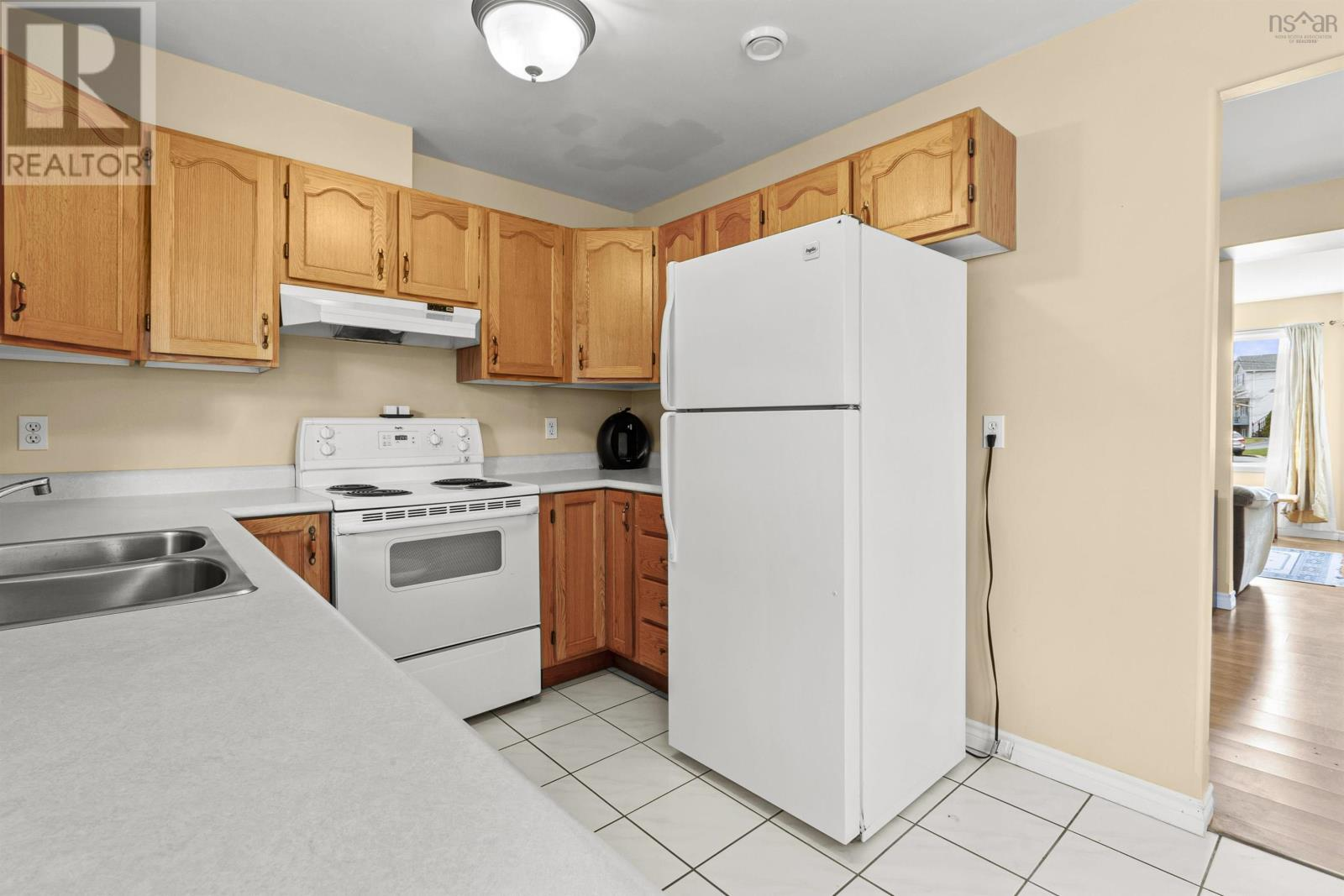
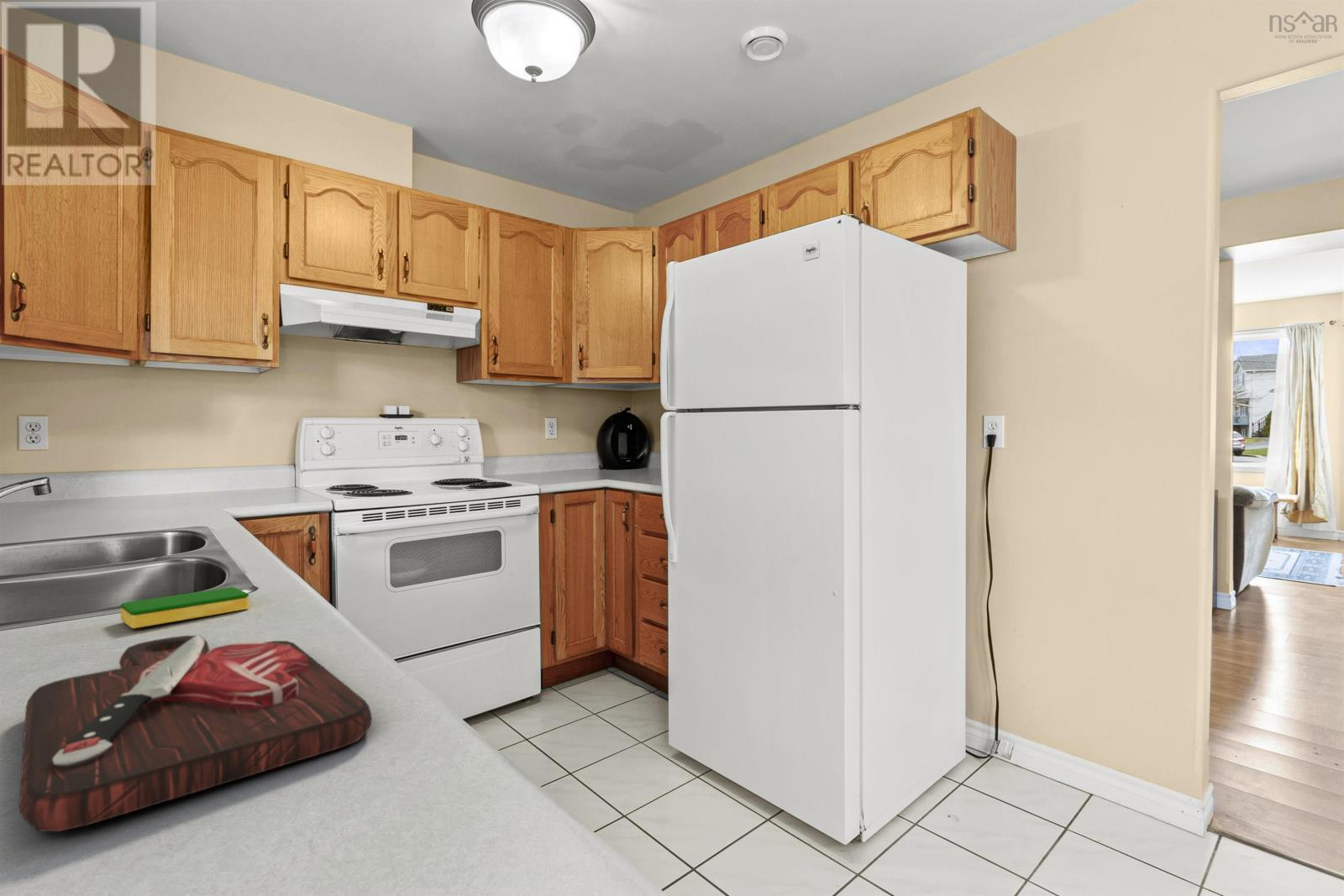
+ cutting board [18,634,373,832]
+ dish sponge [120,586,249,629]
